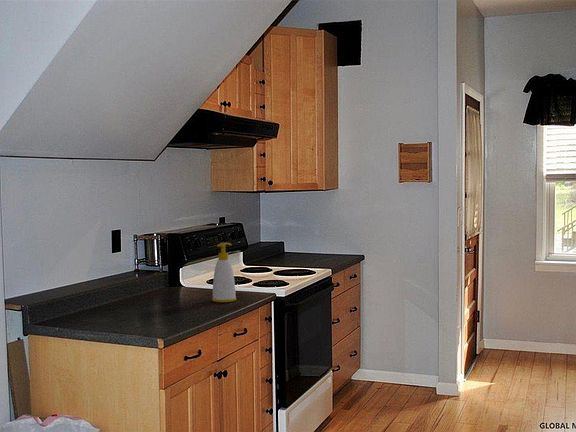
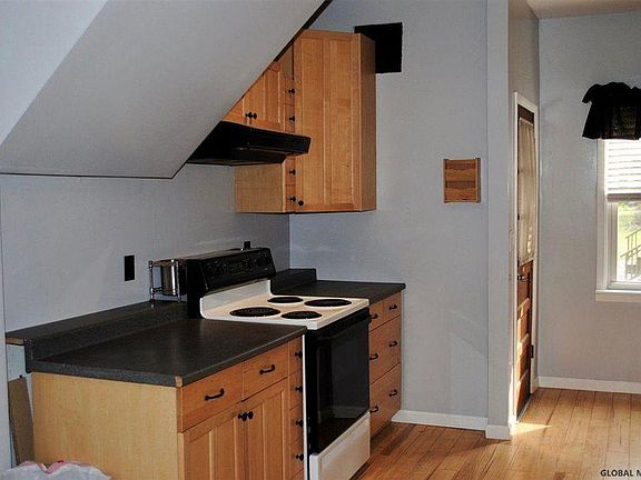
- soap bottle [211,242,237,303]
